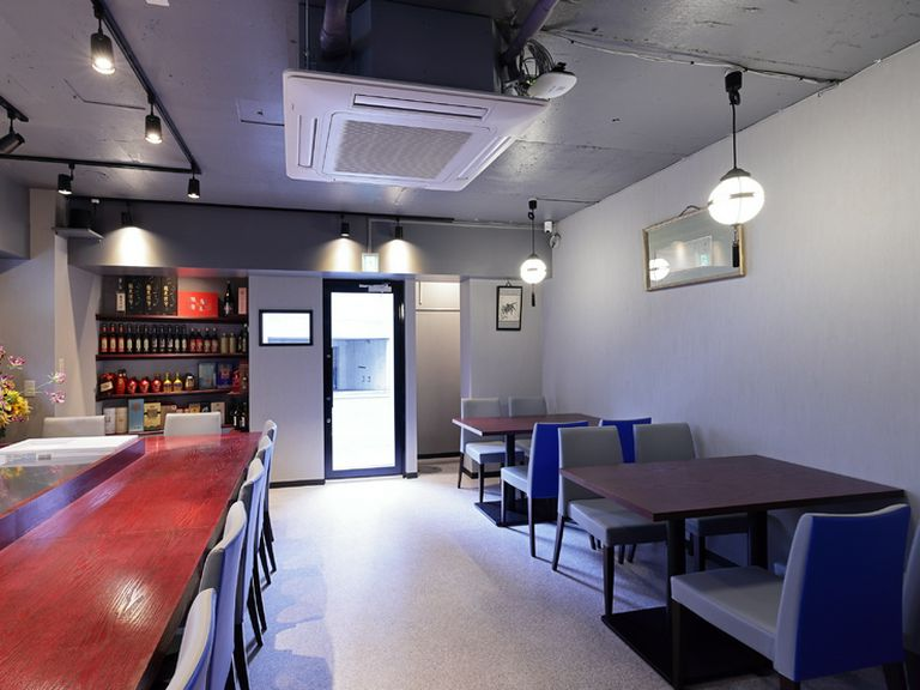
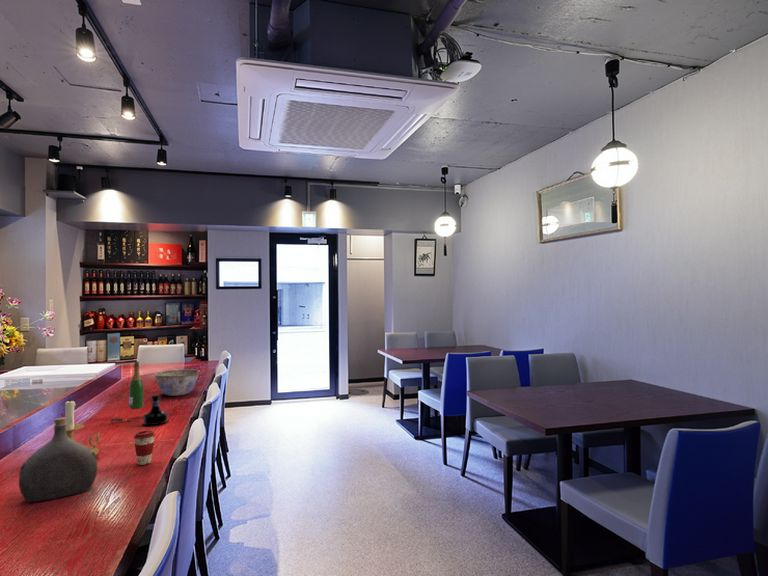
+ bowl [154,368,200,397]
+ wine bottle [110,360,145,424]
+ water jug [18,416,98,503]
+ tequila bottle [142,394,169,426]
+ candle holder [64,398,101,455]
+ coffee cup [133,430,156,466]
